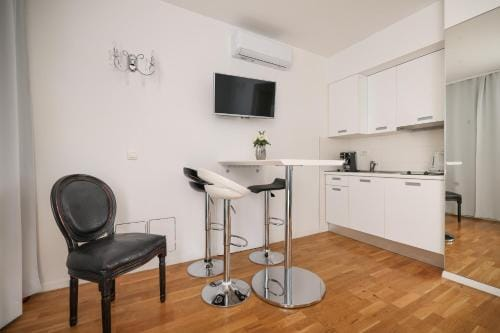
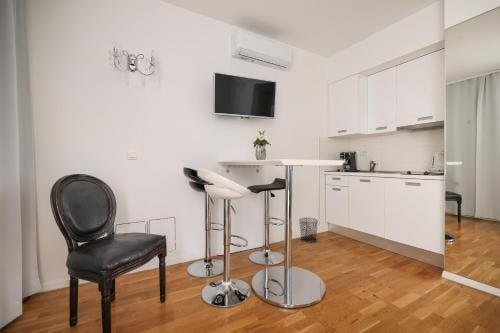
+ waste bin [298,217,319,244]
